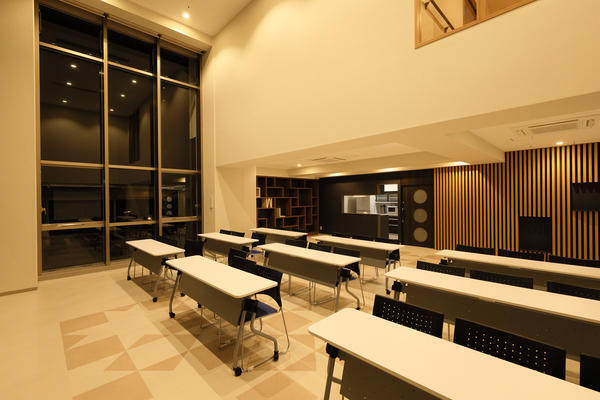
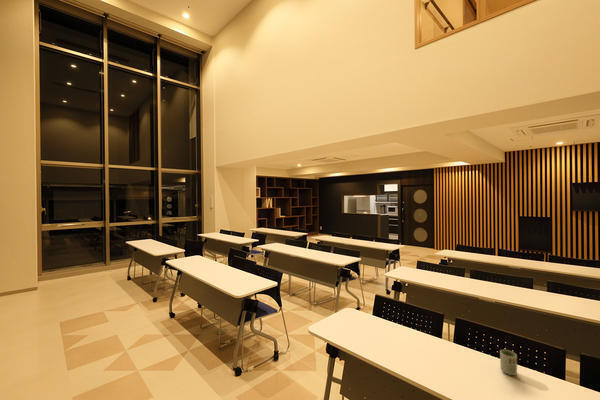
+ cup [499,349,518,376]
